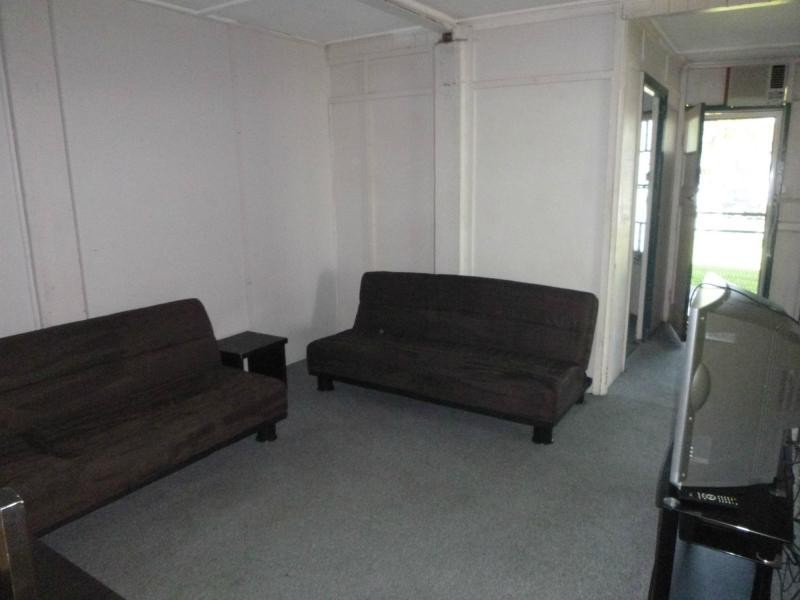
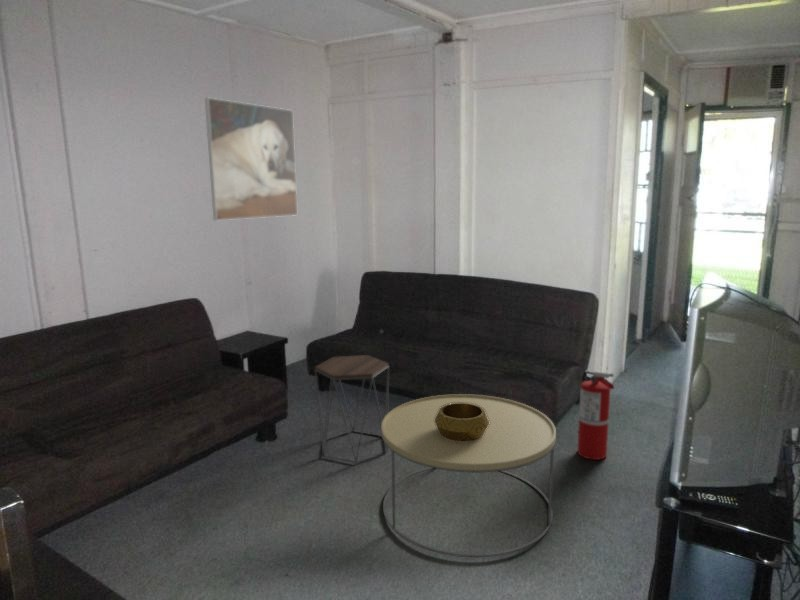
+ side table [314,354,390,464]
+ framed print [204,97,298,221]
+ coffee table [380,393,557,558]
+ decorative bowl [434,403,490,442]
+ fire extinguisher [577,370,616,461]
